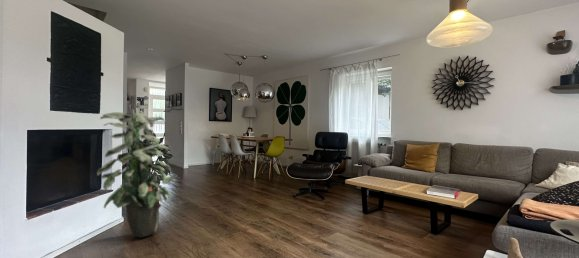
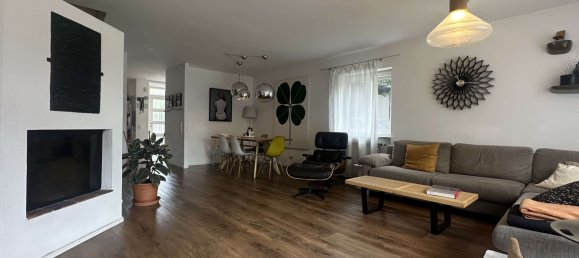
- indoor plant [96,104,178,239]
